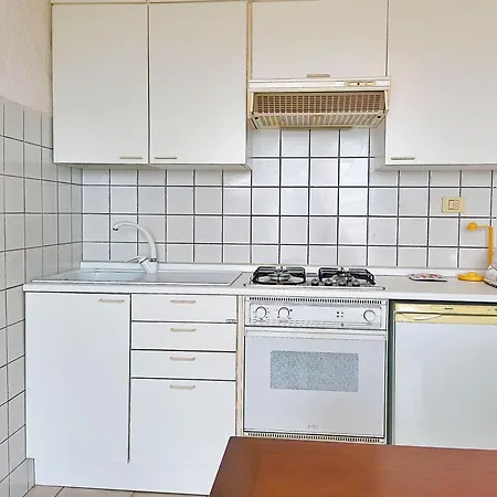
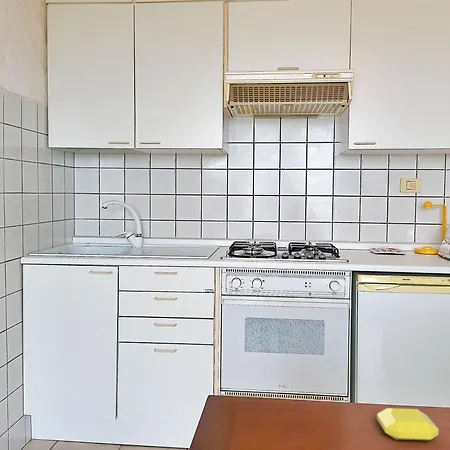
+ soap bar [376,407,440,441]
